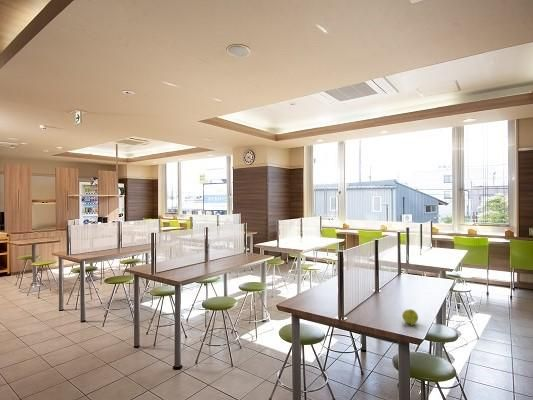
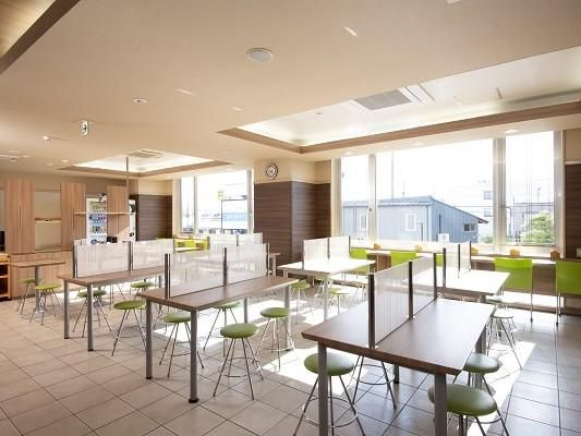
- fruit [401,308,419,327]
